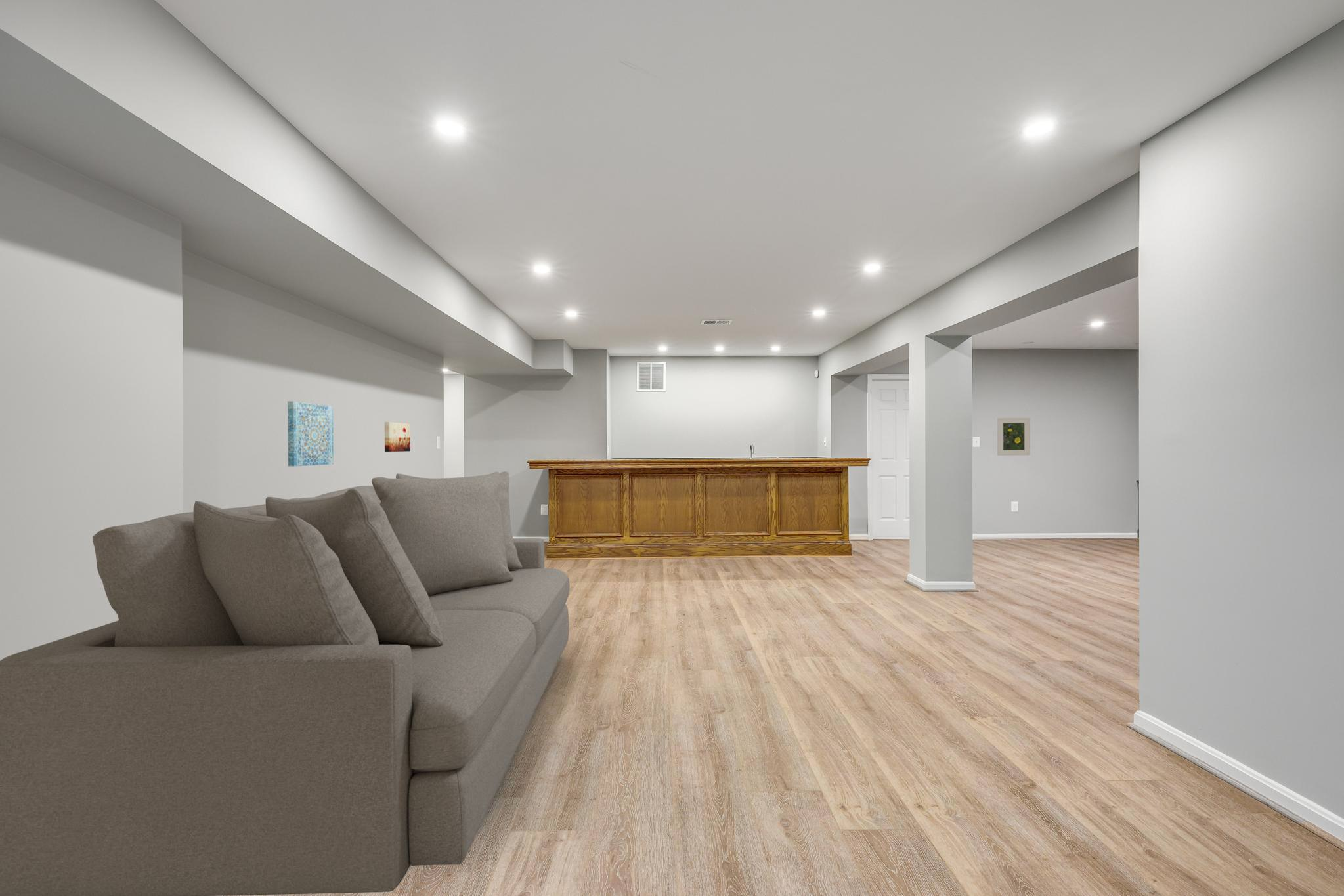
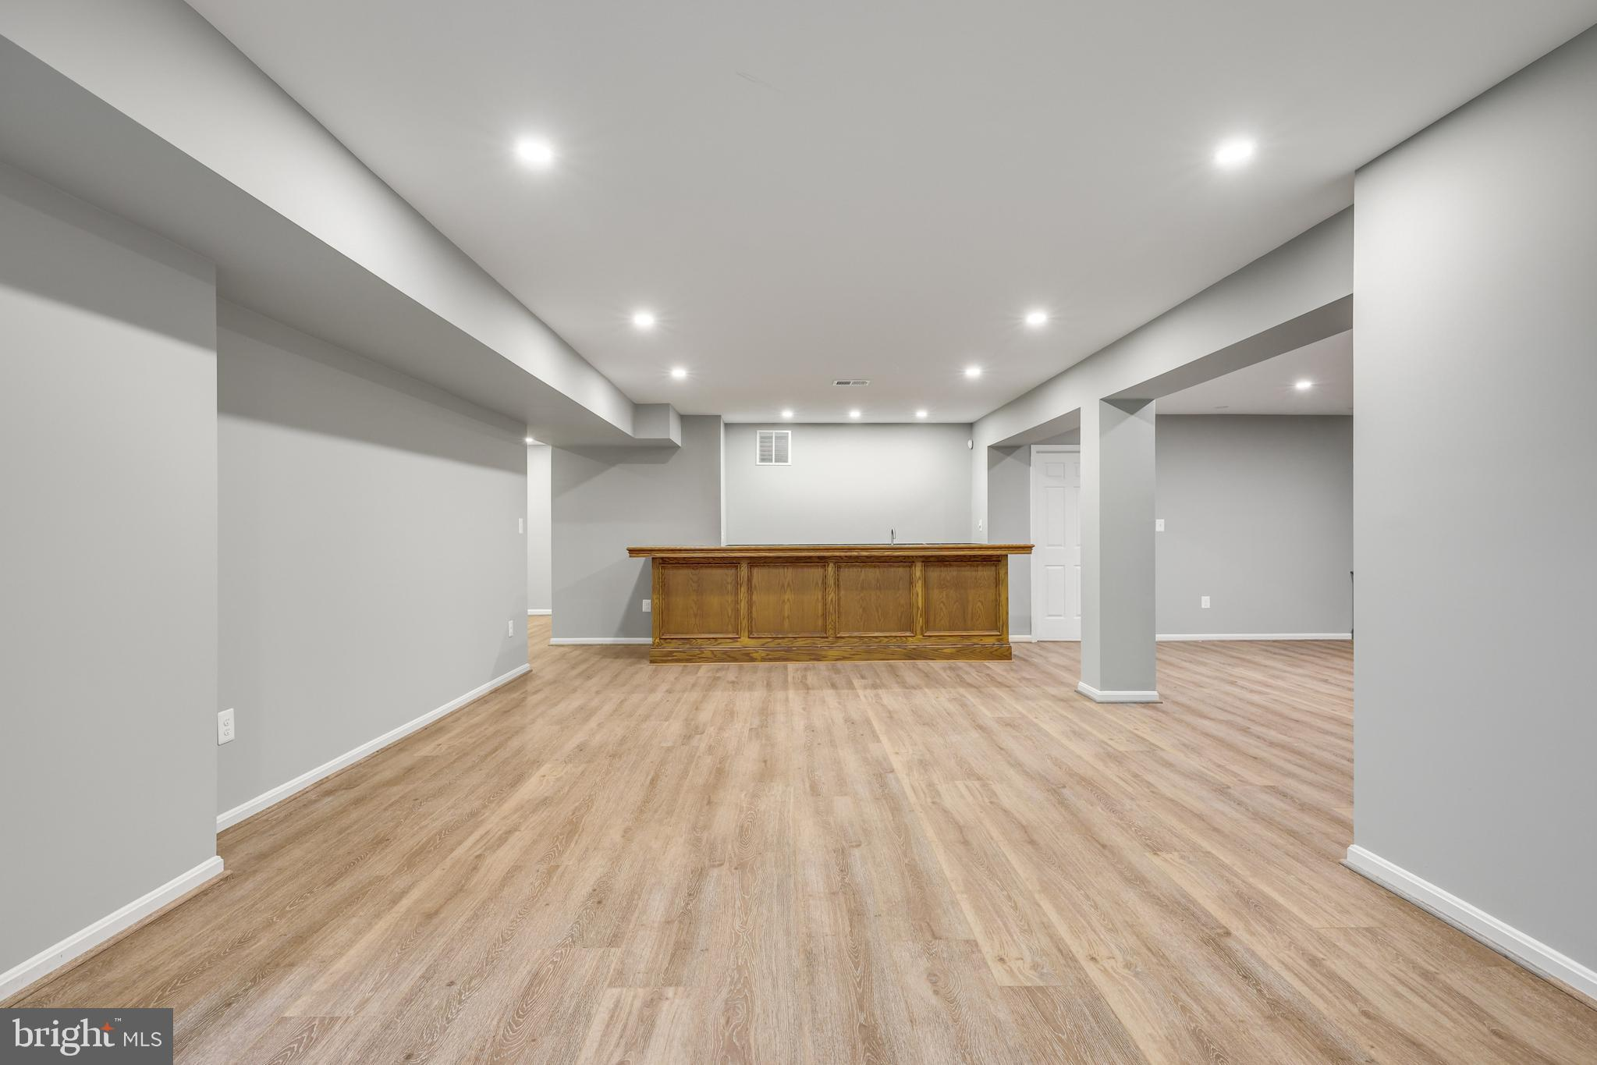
- sofa [0,471,571,896]
- wall art [287,400,334,467]
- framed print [997,417,1031,456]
- wall art [384,421,411,452]
